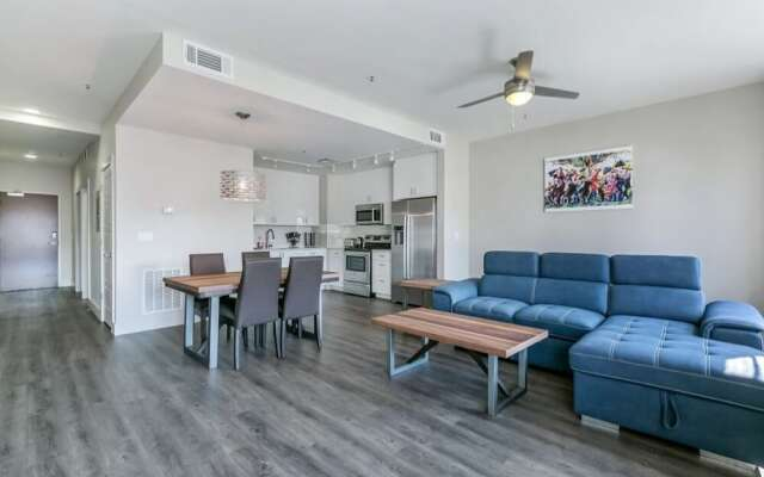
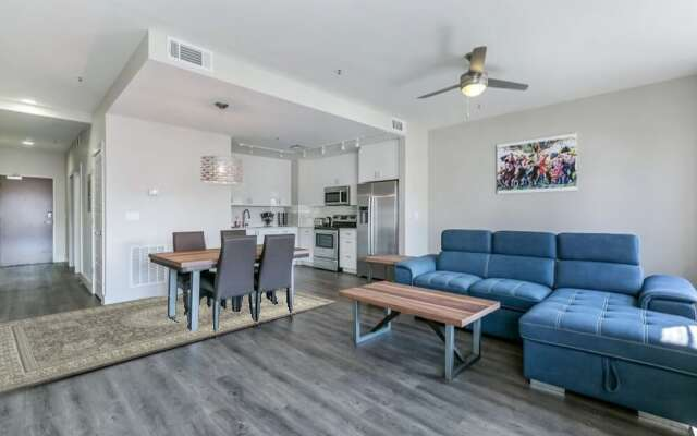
+ rug [0,289,337,396]
